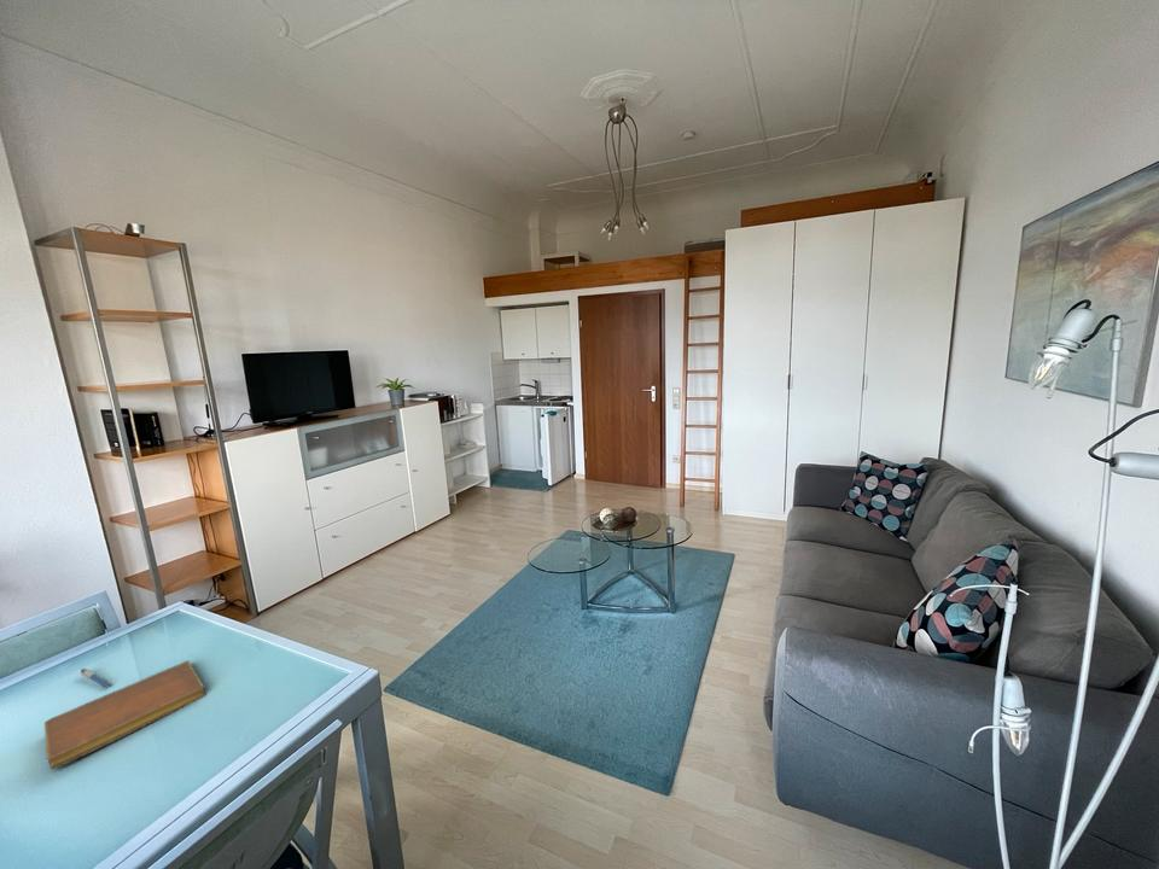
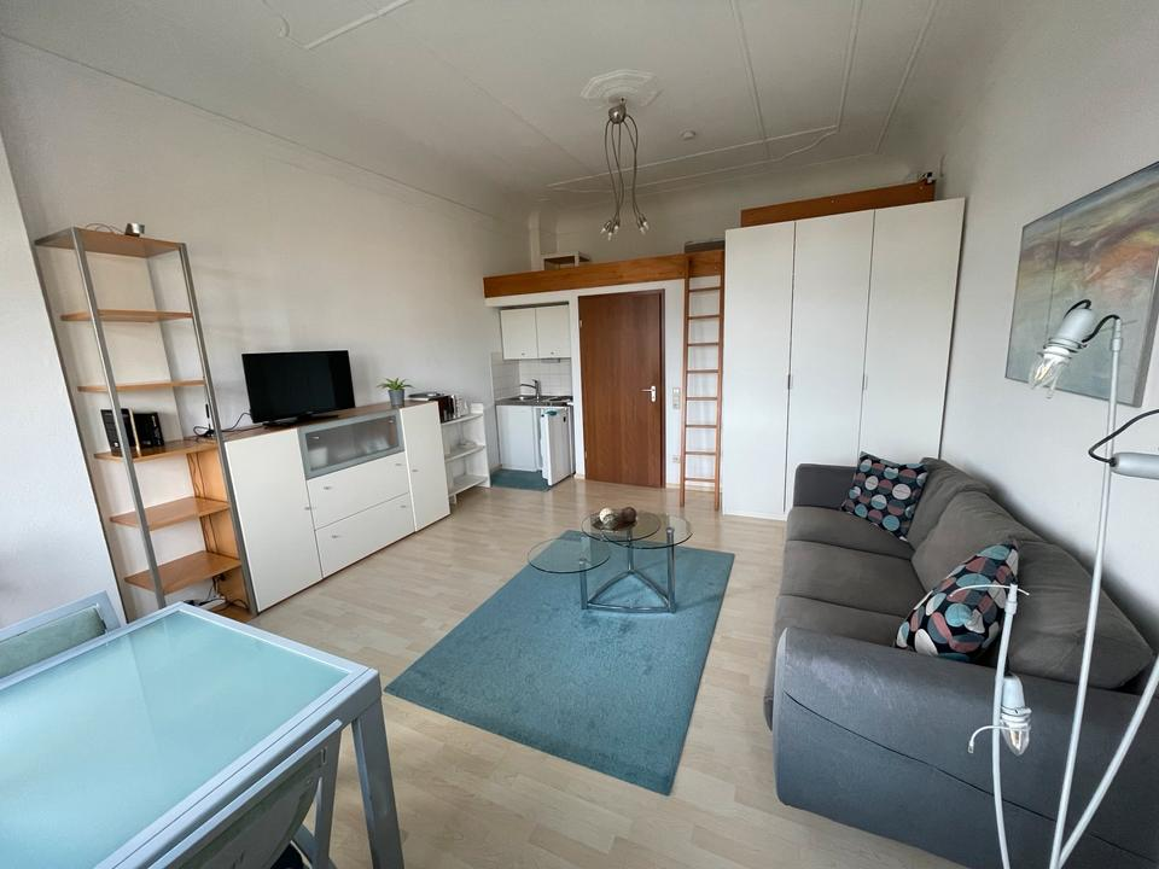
- notebook [43,659,208,771]
- pen [80,667,111,689]
